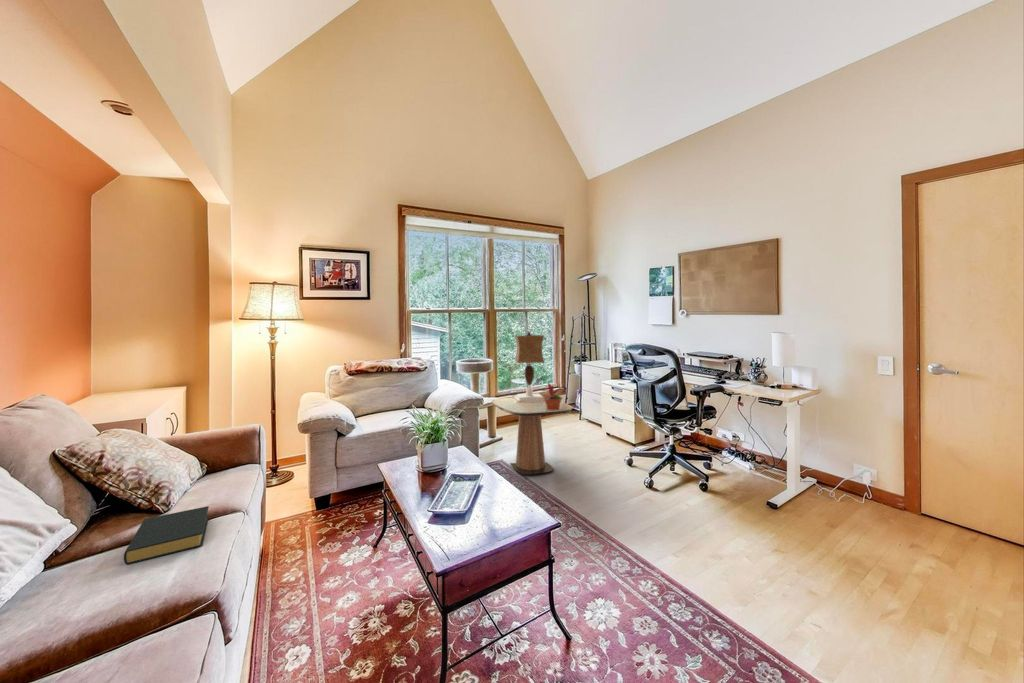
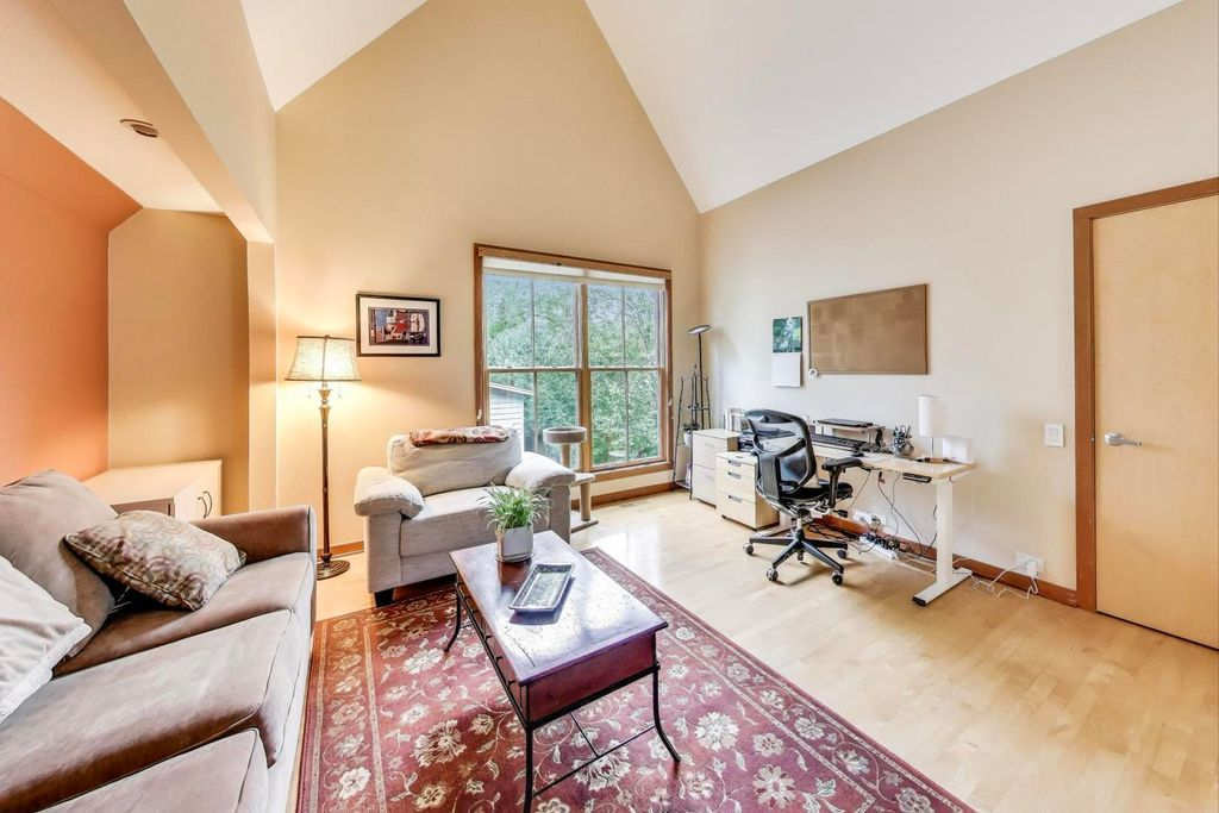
- side table [491,397,574,475]
- hardback book [123,505,210,565]
- potted plant [541,382,567,409]
- table lamp [511,330,546,403]
